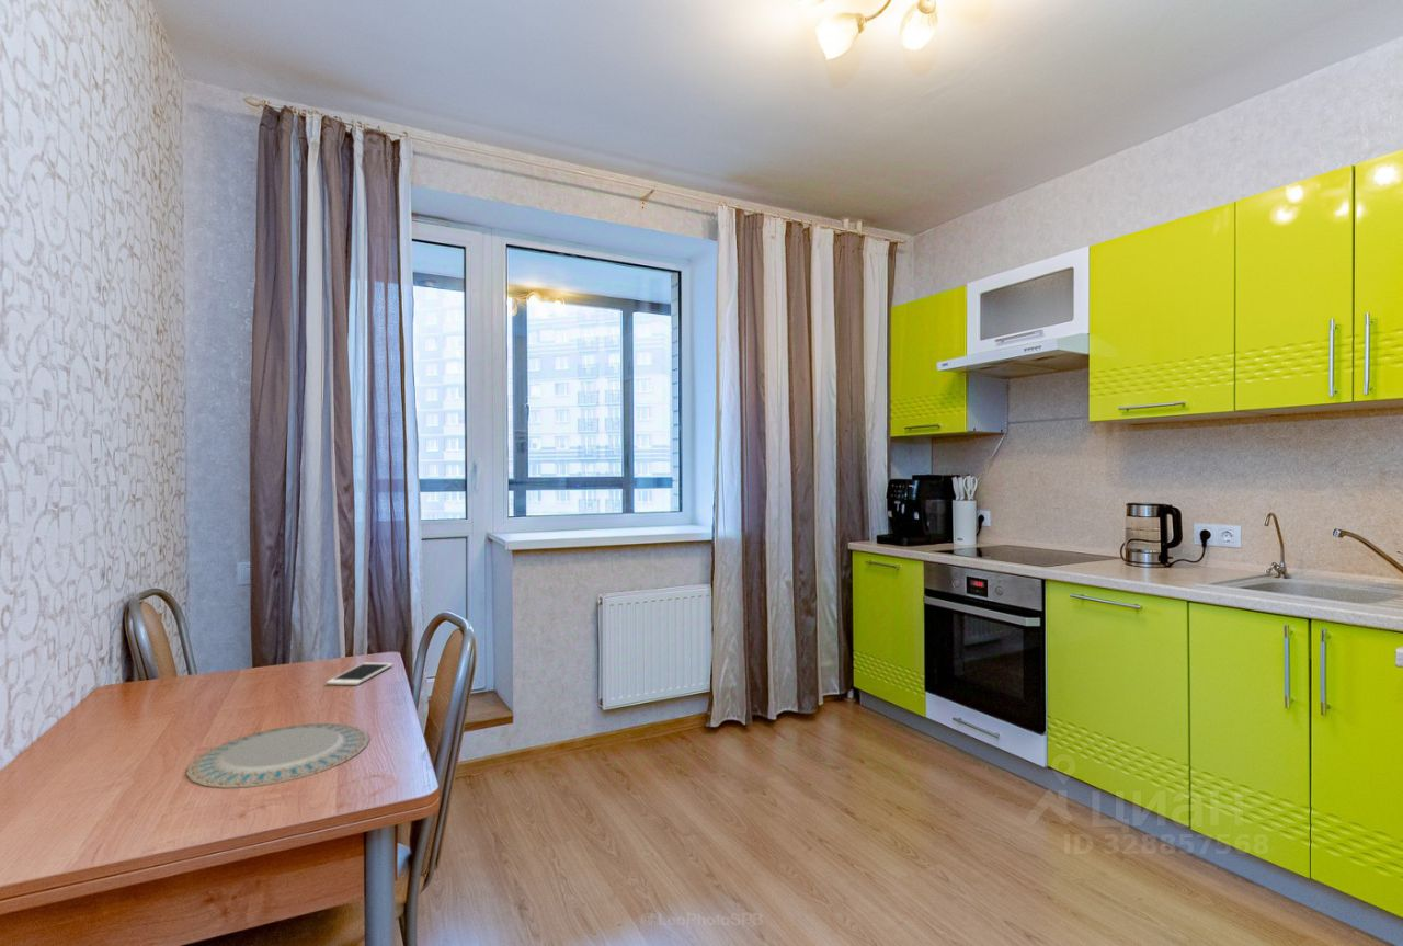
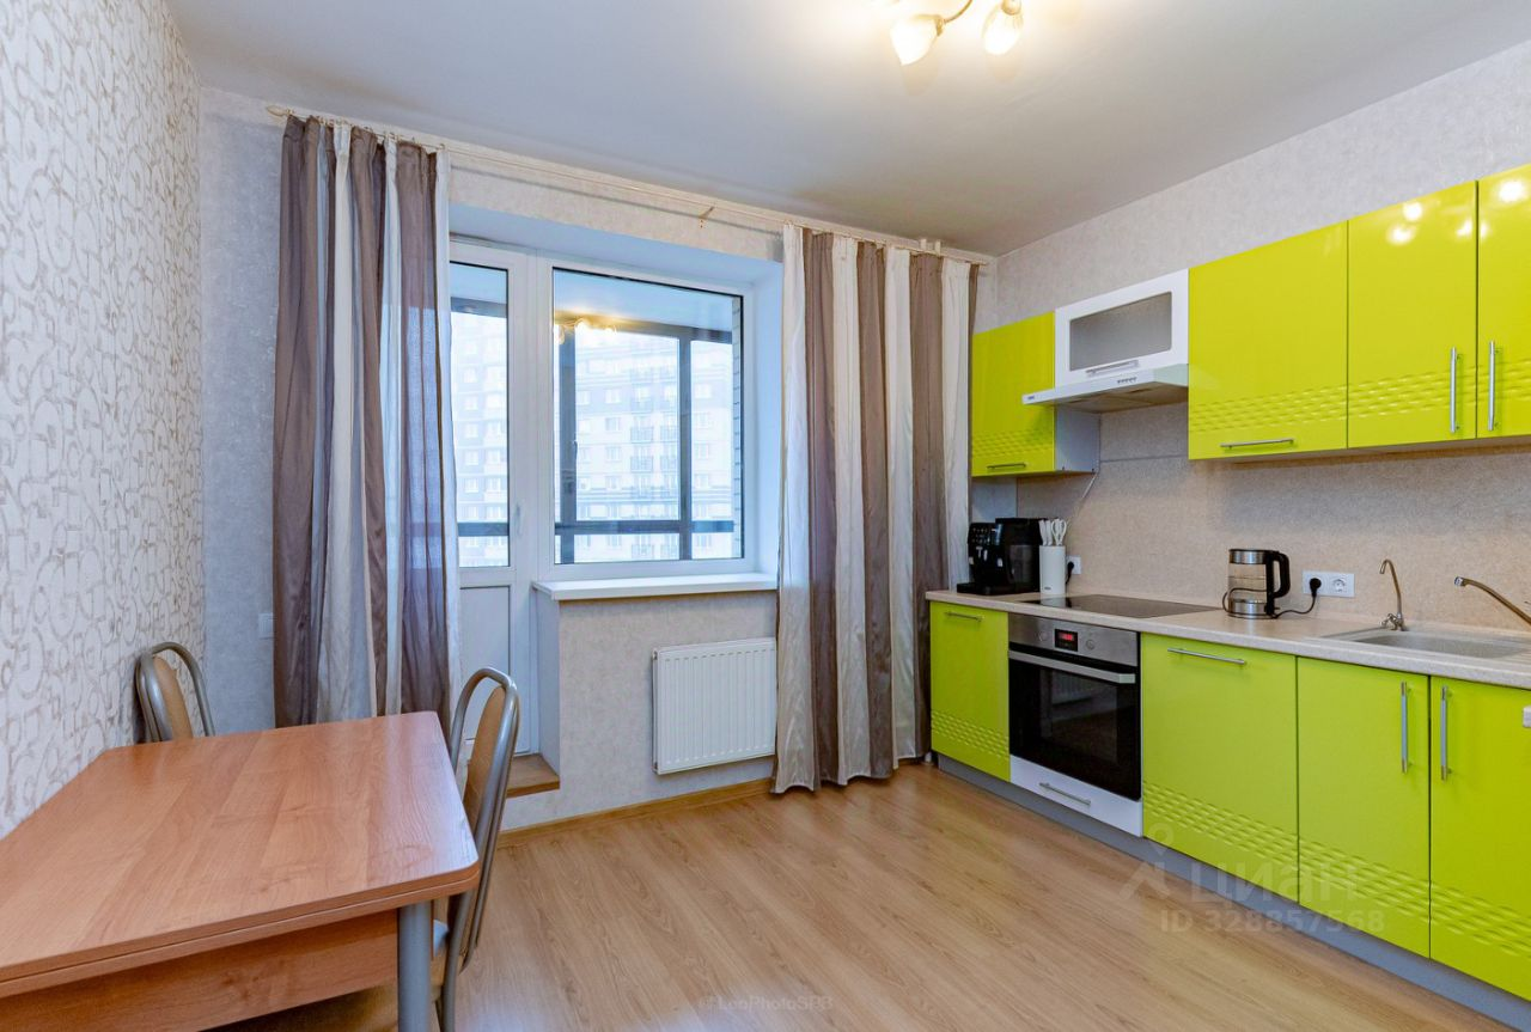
- chinaware [186,722,370,789]
- cell phone [326,662,393,686]
